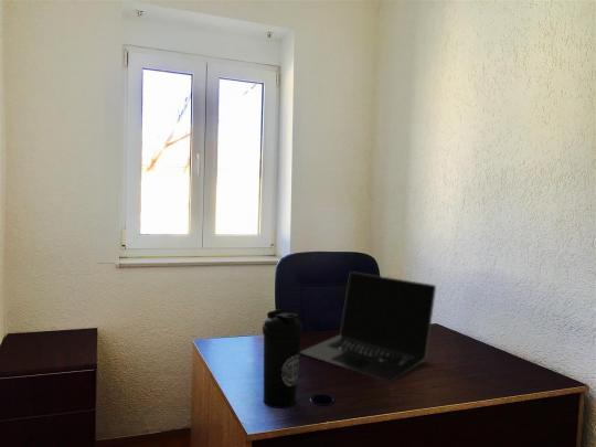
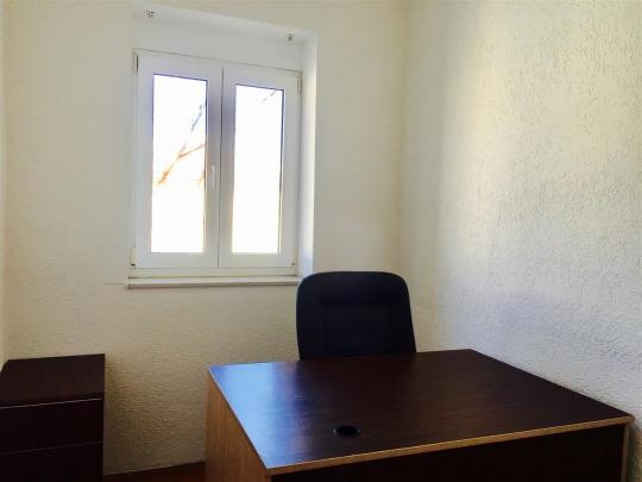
- laptop [299,270,437,383]
- water bottle [262,309,304,409]
